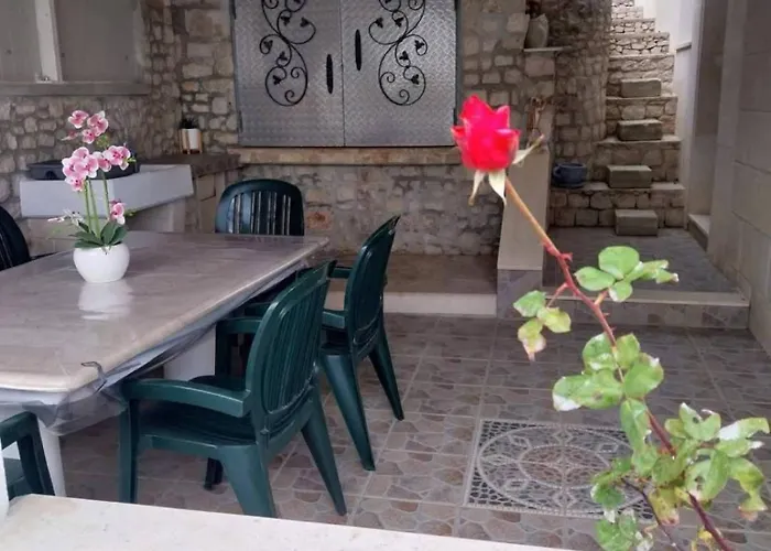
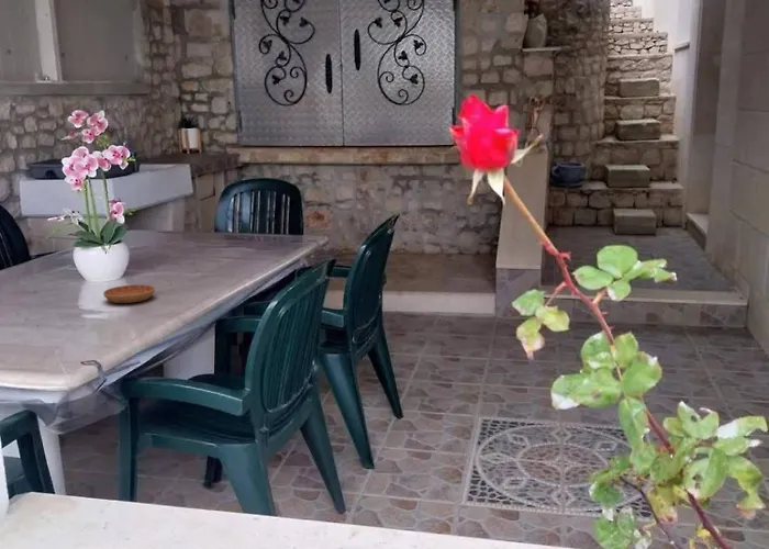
+ saucer [102,283,156,304]
